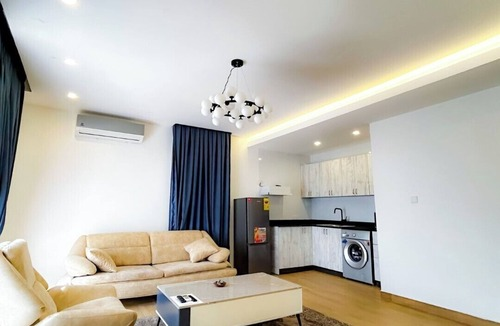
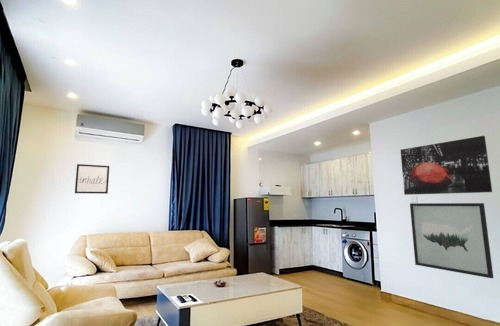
+ wall art [400,135,493,196]
+ wall art [409,202,494,279]
+ wall art [74,163,110,195]
